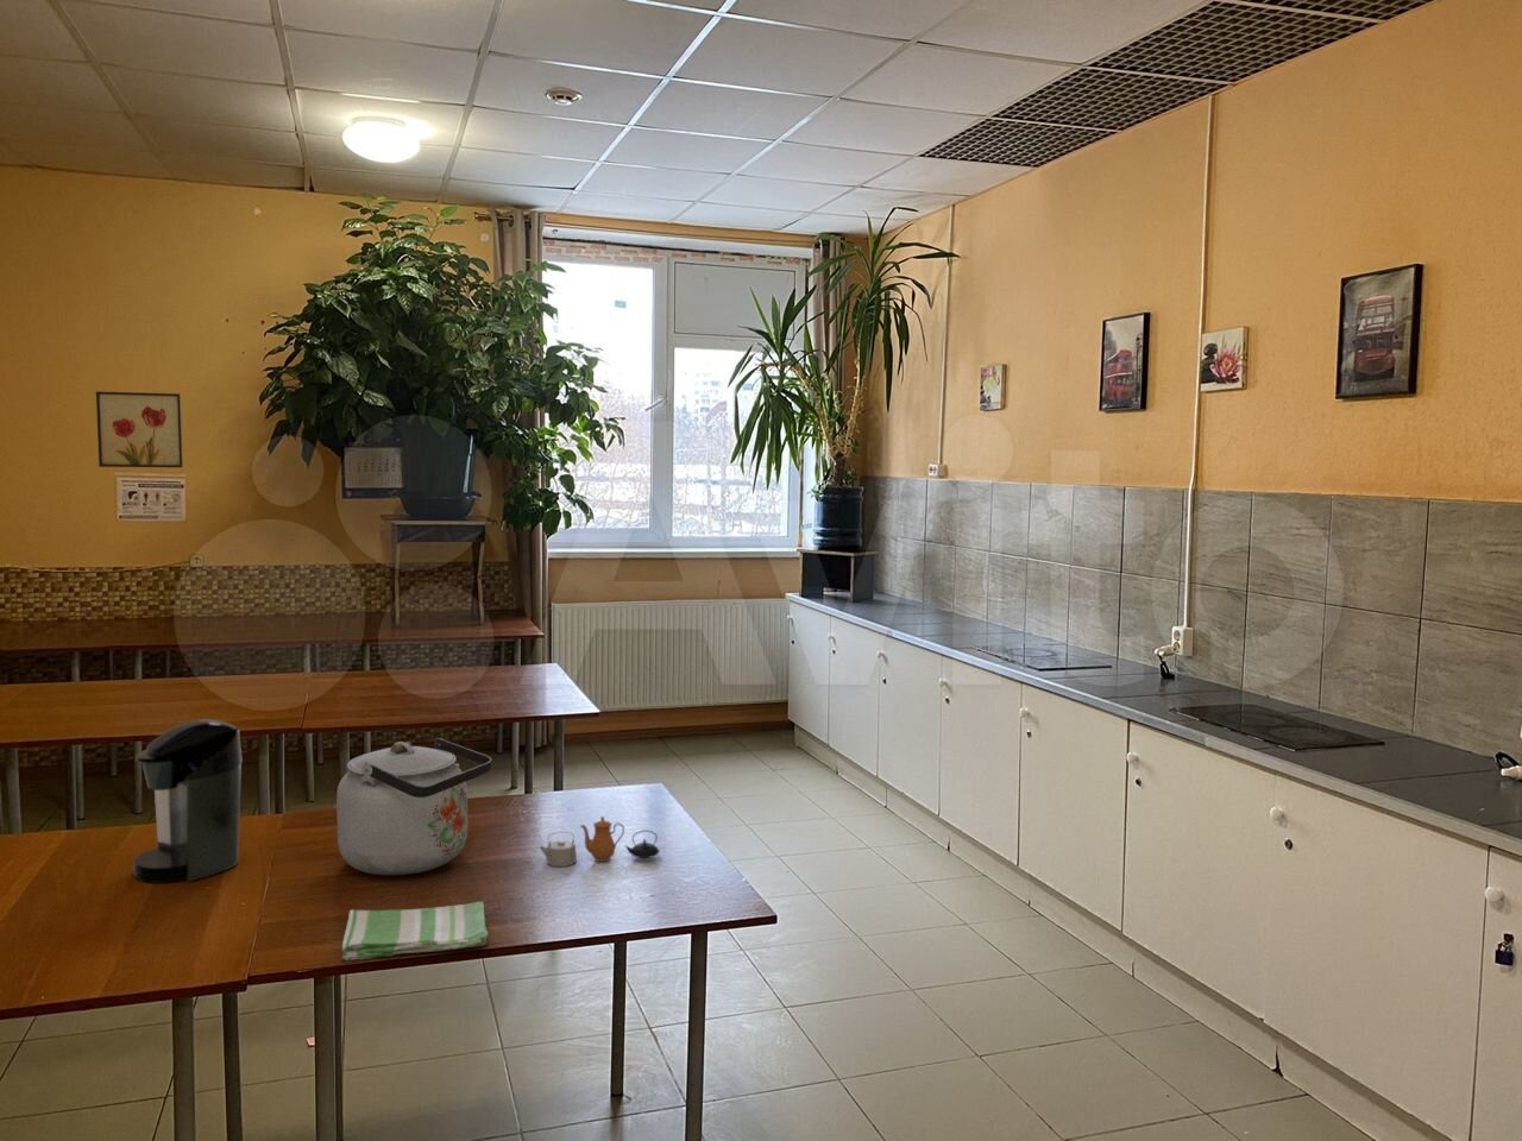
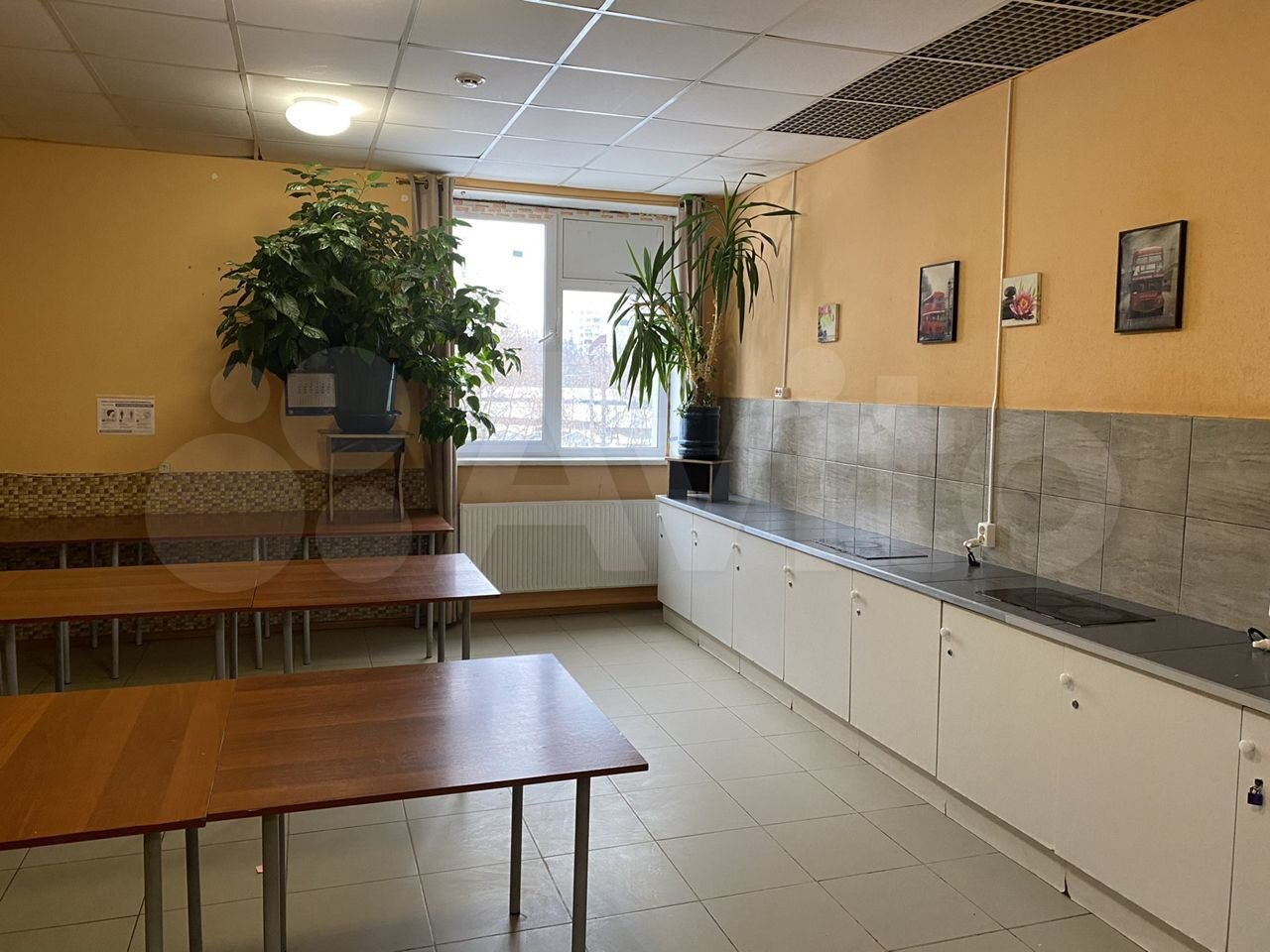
- wall art [95,390,185,469]
- teapot [537,815,662,868]
- coffee maker [132,718,242,885]
- dish towel [342,901,489,961]
- kettle [336,737,493,876]
